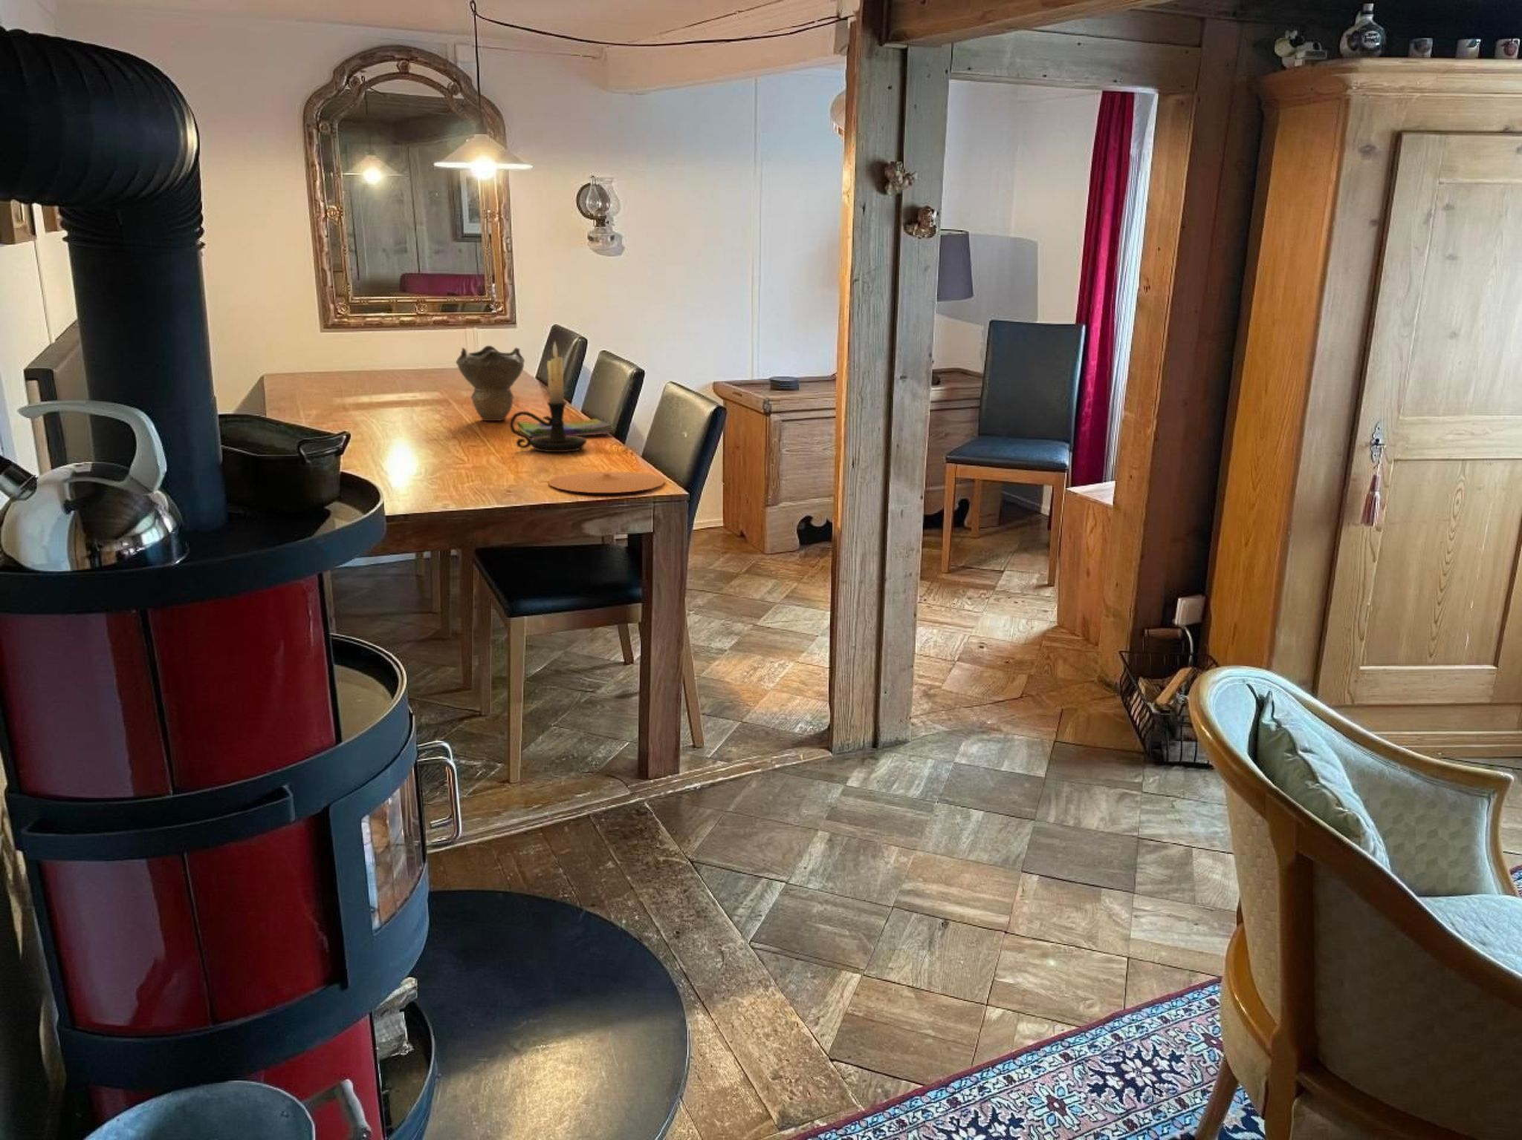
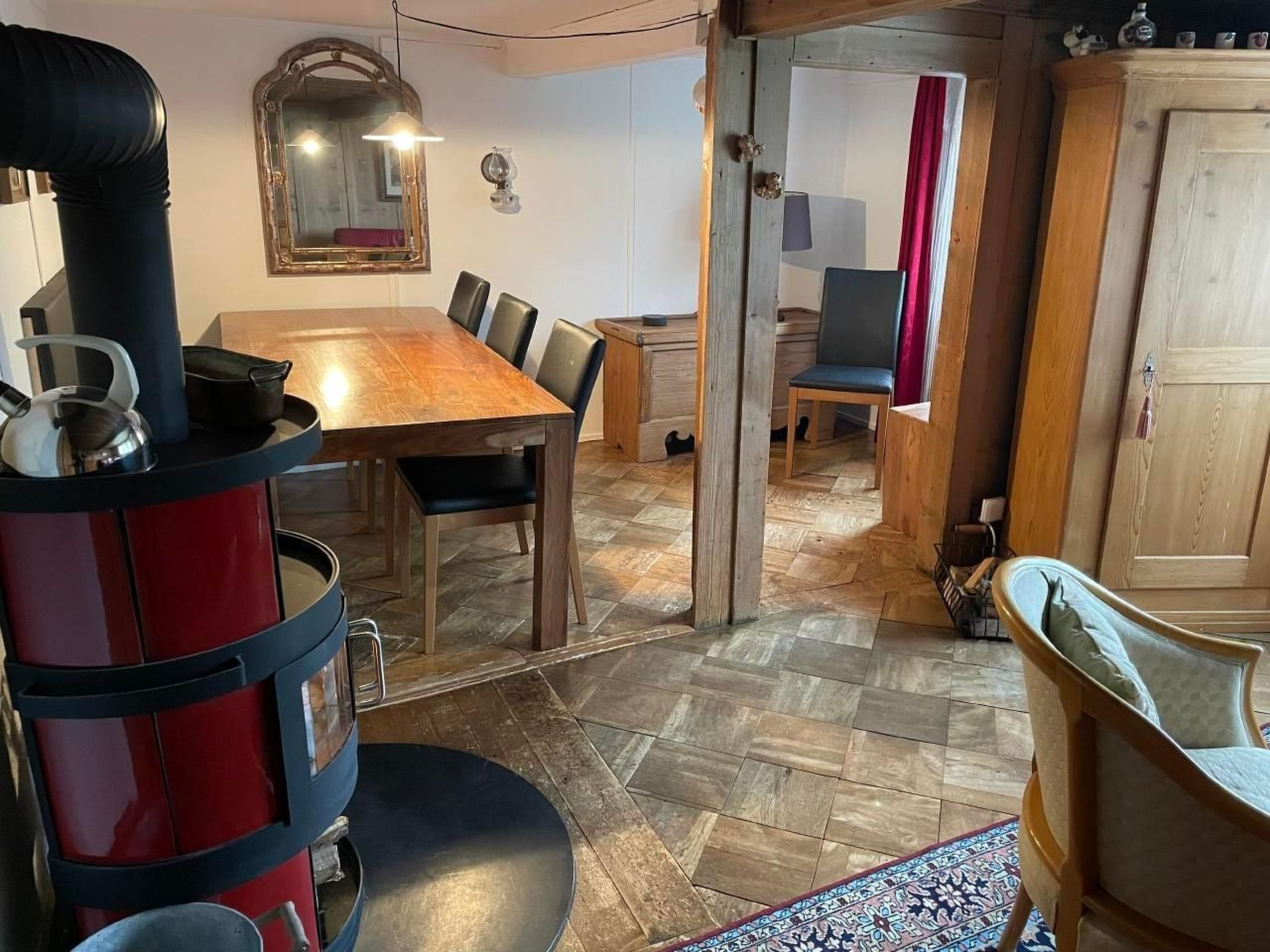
- plate [546,472,666,493]
- decorative bowl [455,345,525,422]
- candle holder [508,340,587,453]
- dish towel [518,418,615,438]
